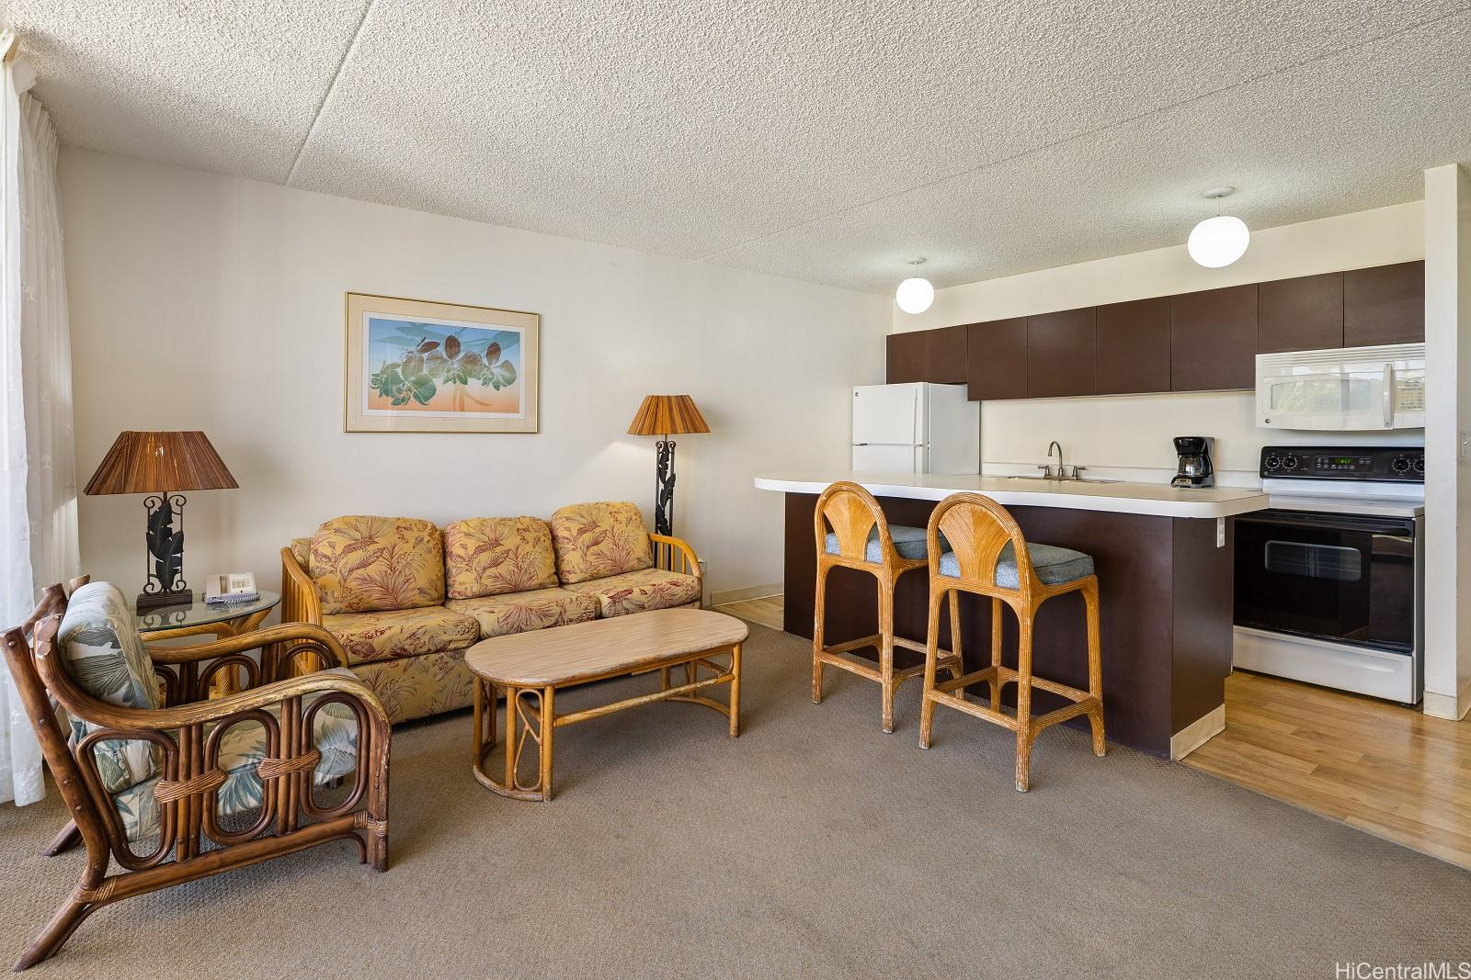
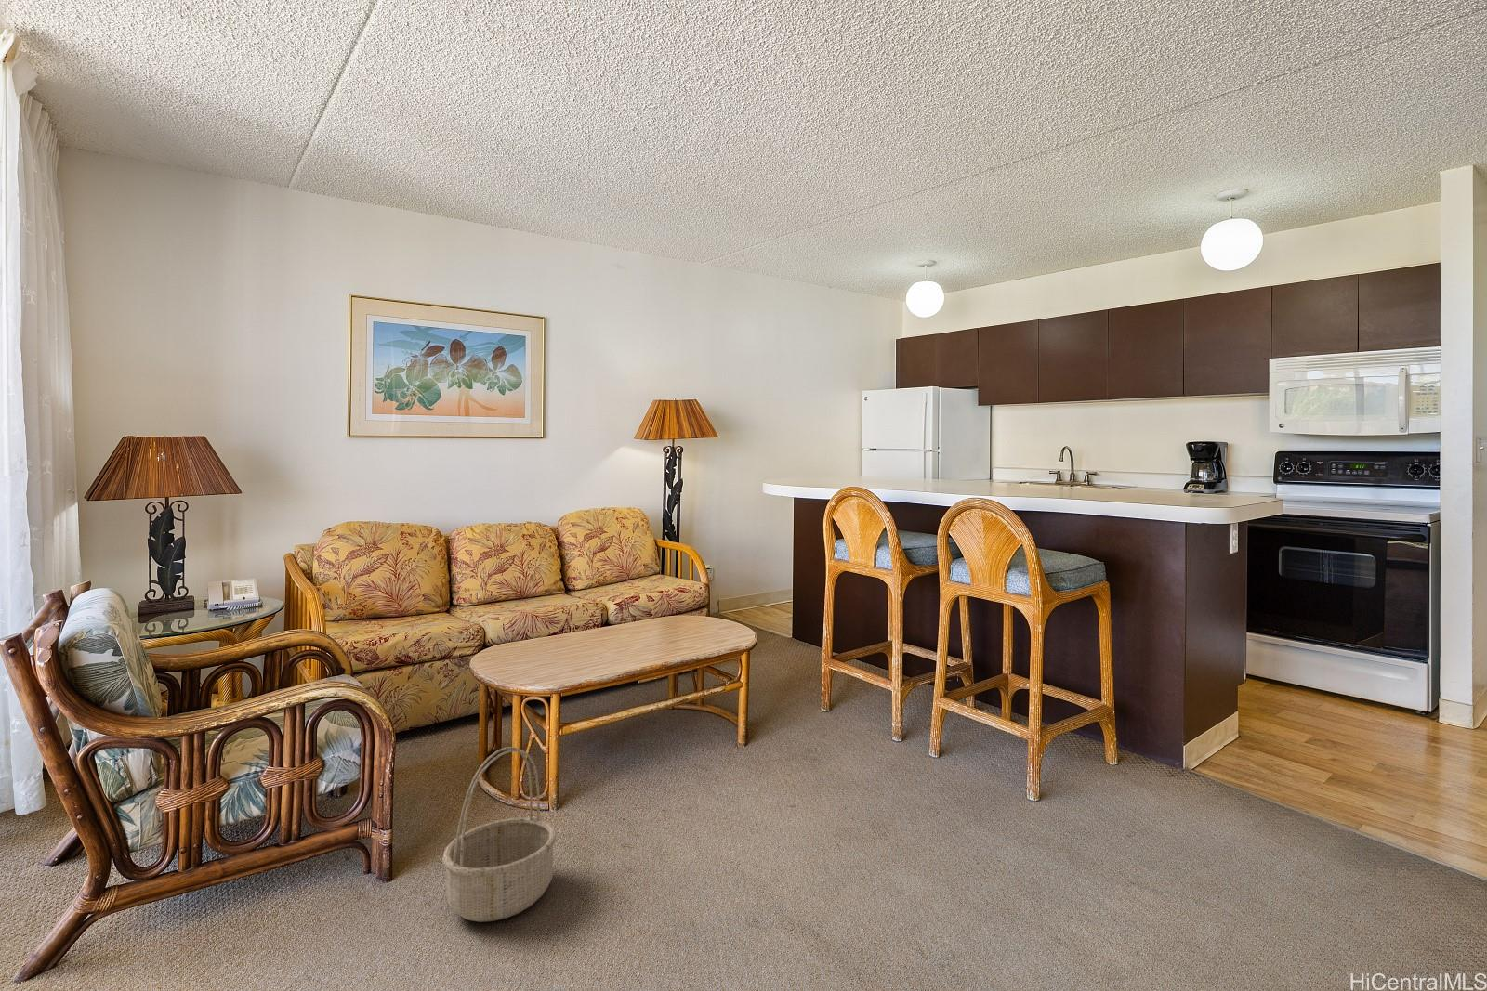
+ basket [441,745,558,924]
